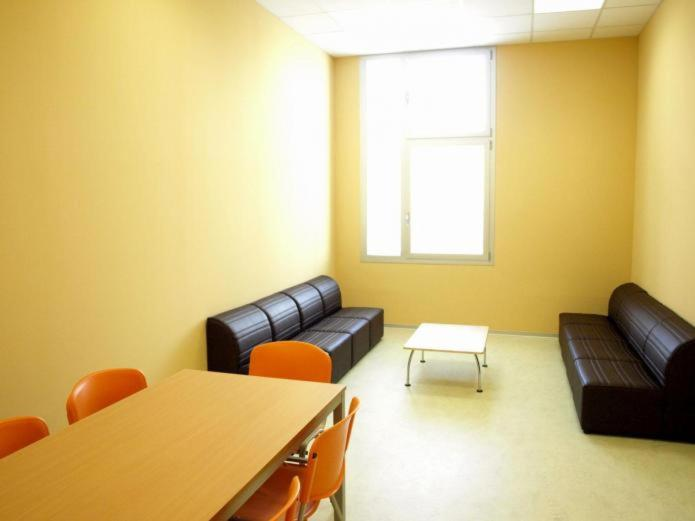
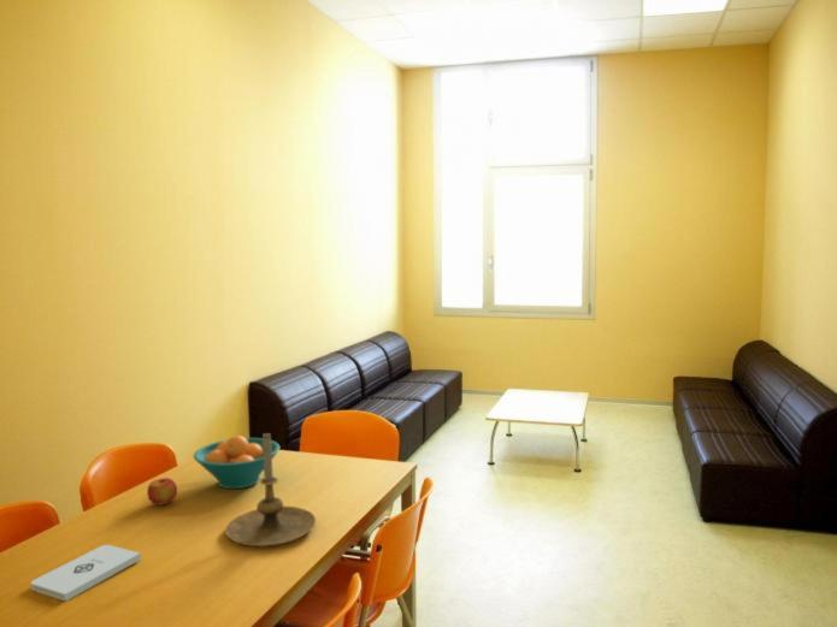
+ notepad [30,544,142,603]
+ apple [146,477,178,507]
+ candle holder [224,432,317,548]
+ fruit bowl [193,434,281,490]
